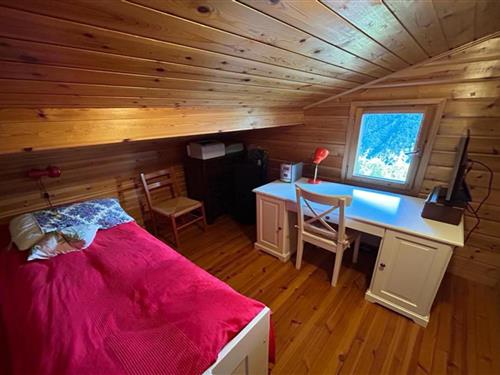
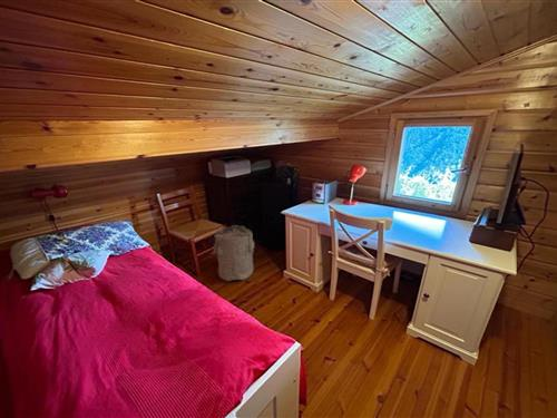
+ laundry hamper [208,224,255,282]
